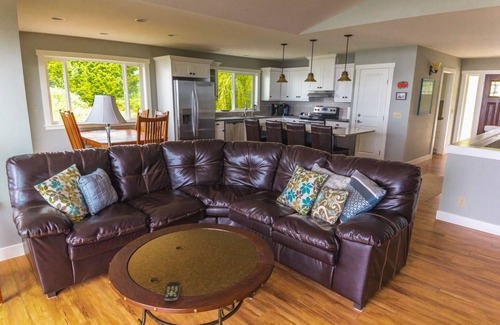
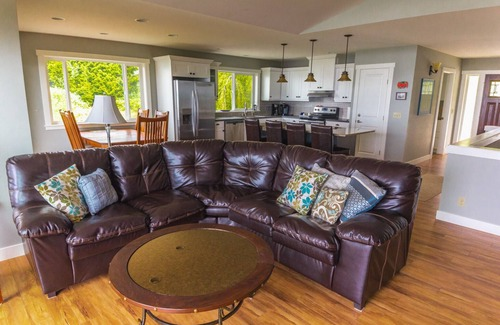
- remote control [163,281,181,302]
